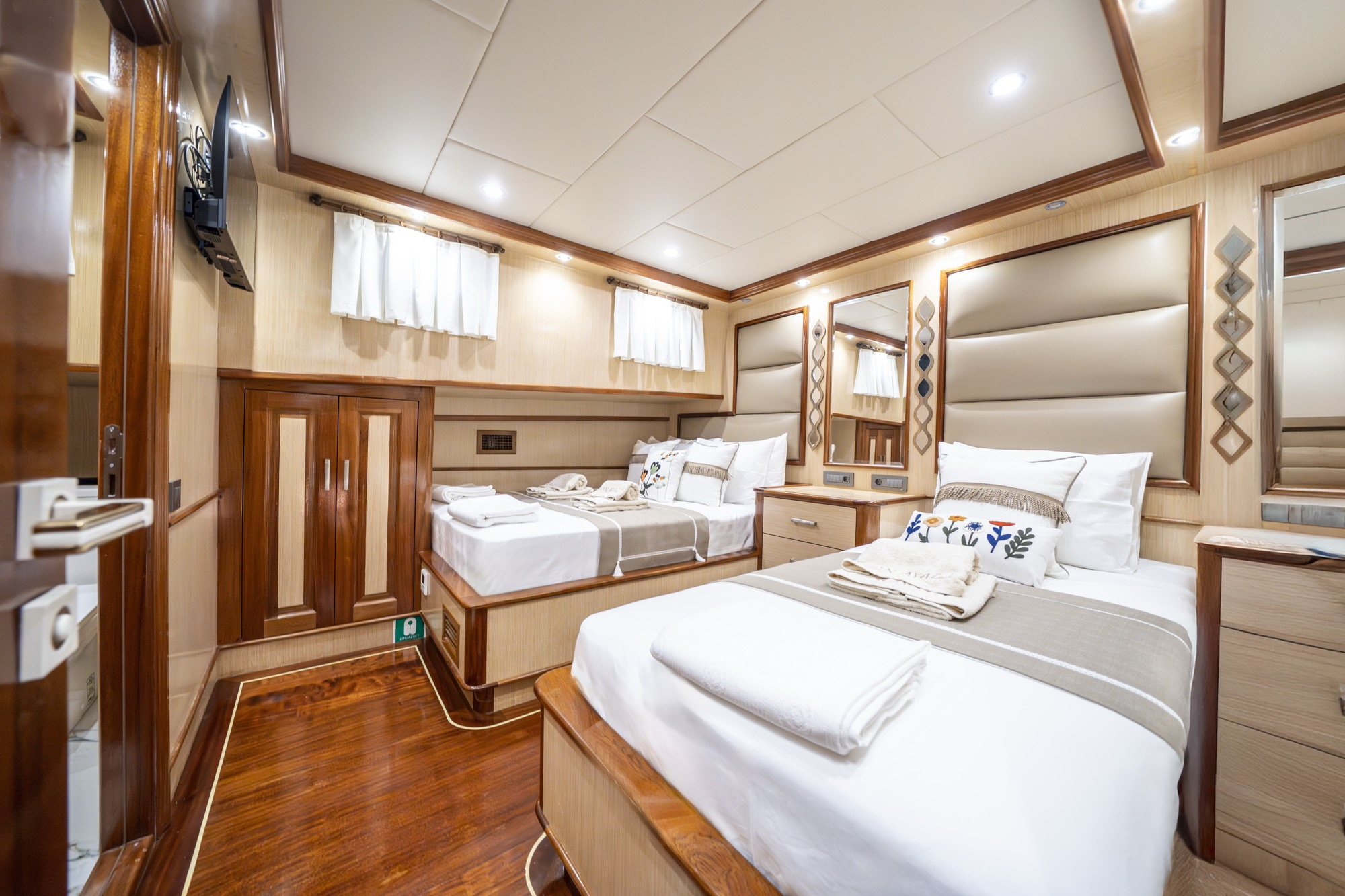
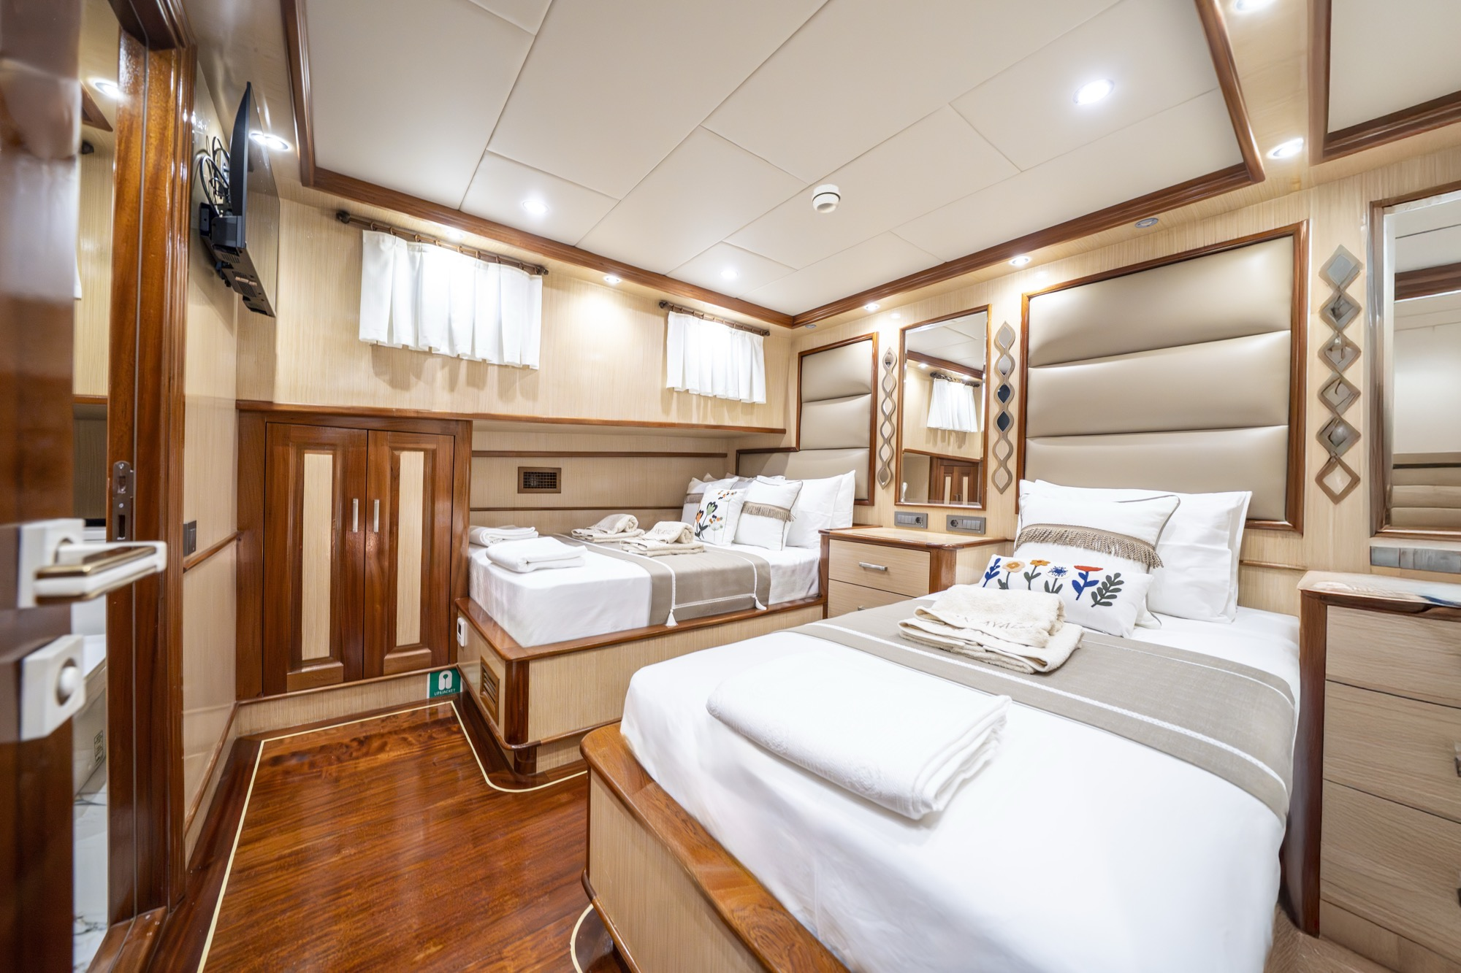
+ smoke detector [810,184,842,214]
